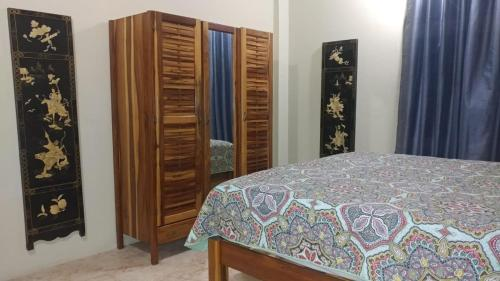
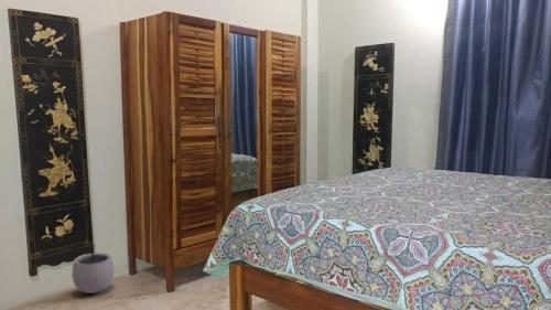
+ plant pot [71,243,116,295]
